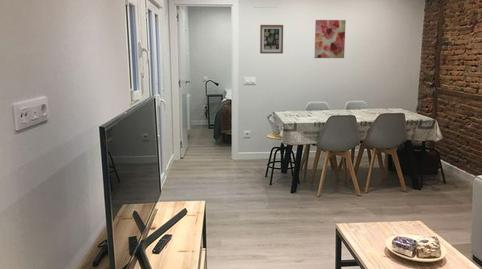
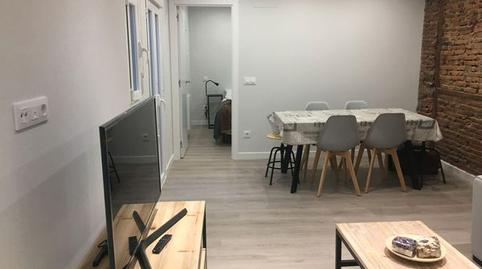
- wall art [259,24,284,55]
- wall art [314,19,347,59]
